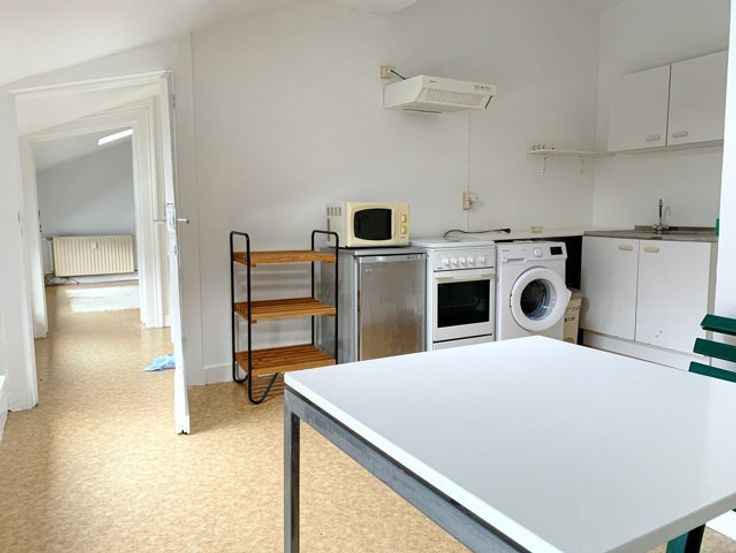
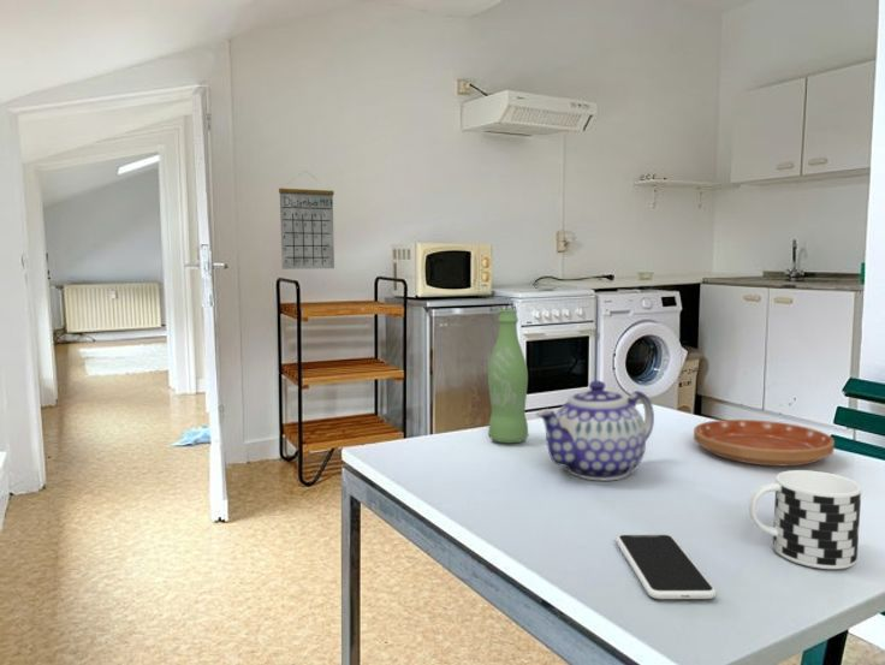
+ smartphone [614,534,718,600]
+ teapot [535,380,655,481]
+ calendar [278,170,335,271]
+ bottle [487,308,529,444]
+ cup [748,469,862,570]
+ saucer [693,418,836,467]
